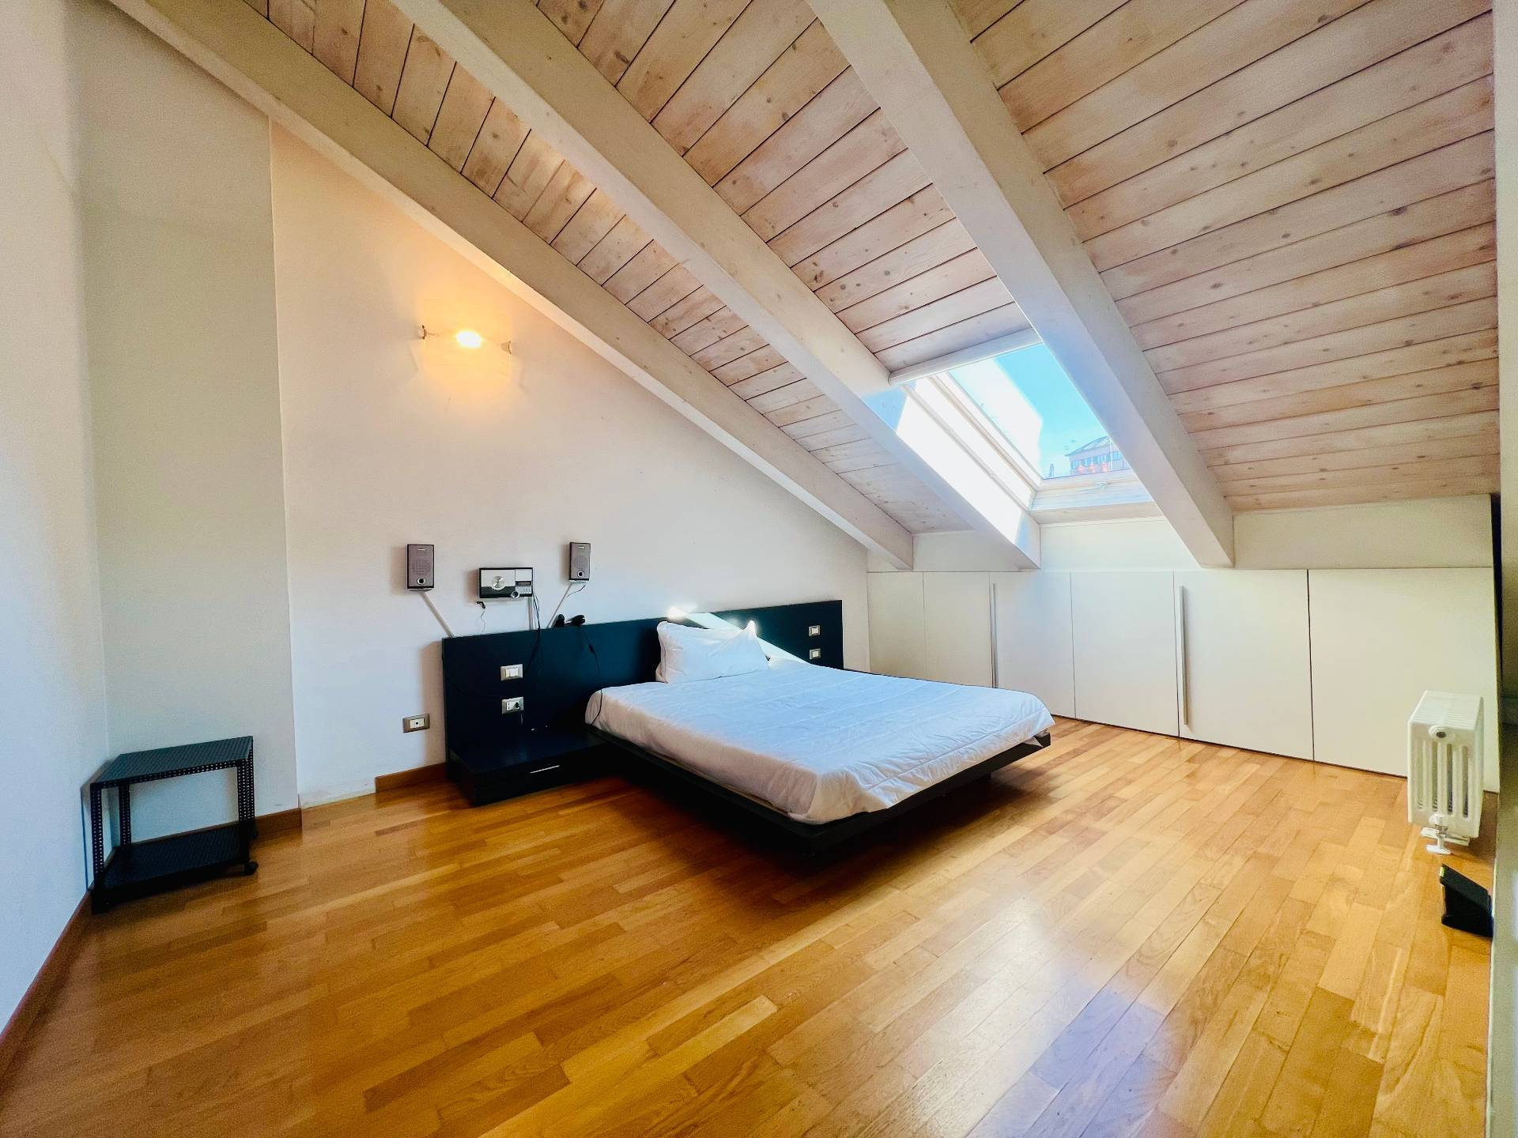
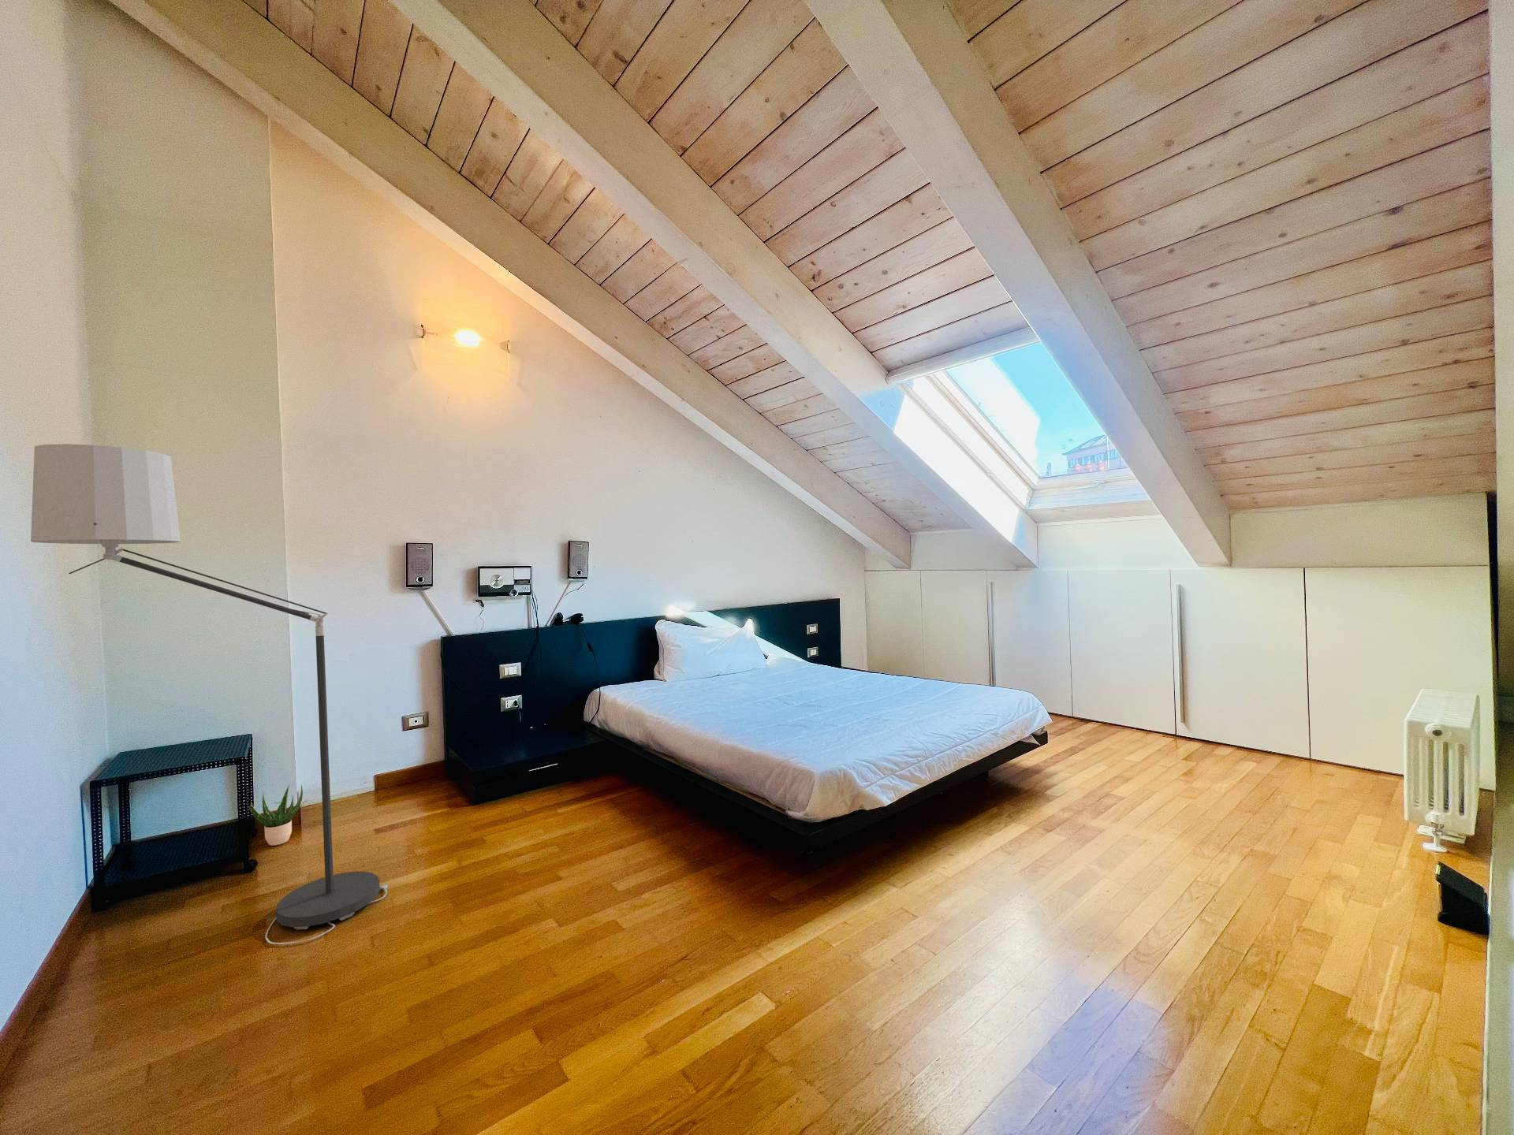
+ floor lamp [30,444,389,945]
+ potted plant [248,784,304,846]
